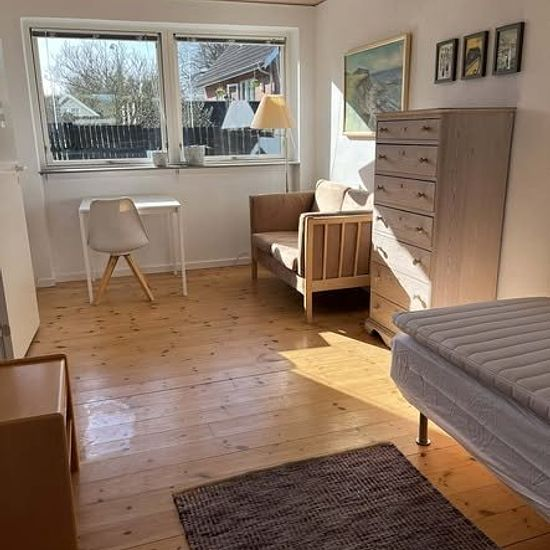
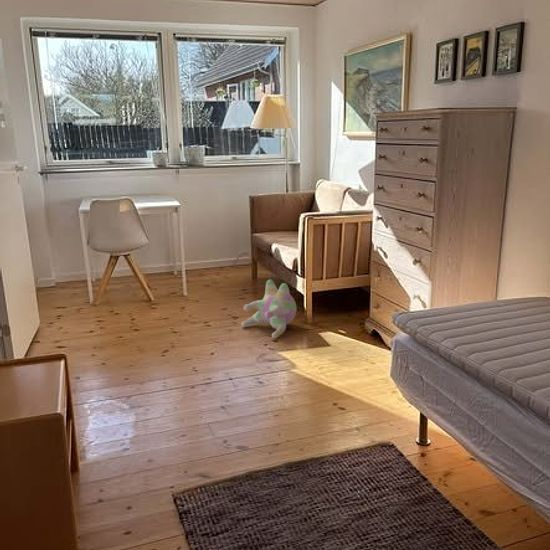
+ plush toy [240,279,297,340]
